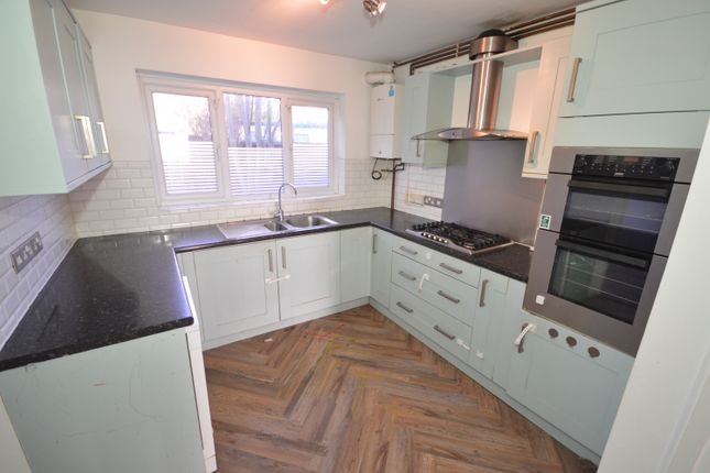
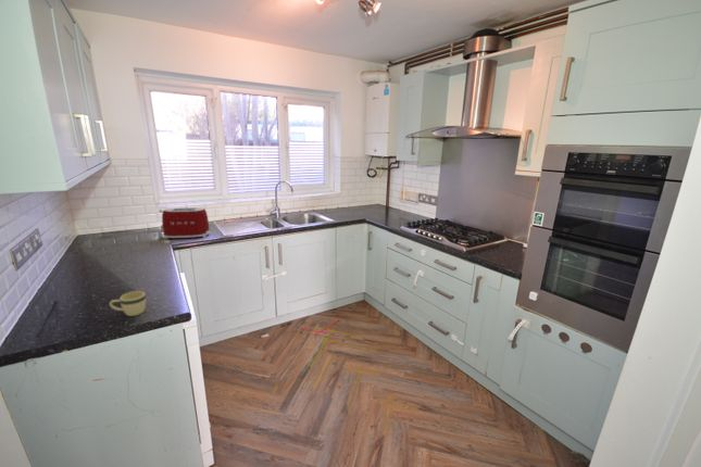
+ toaster [158,206,211,240]
+ mug [109,290,147,317]
